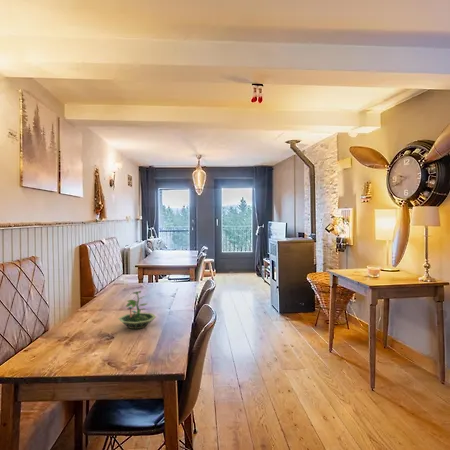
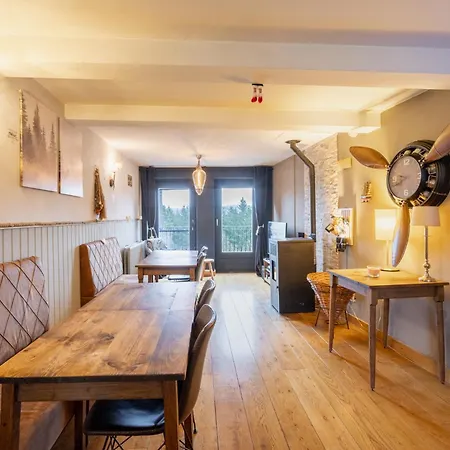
- terrarium [117,290,157,330]
